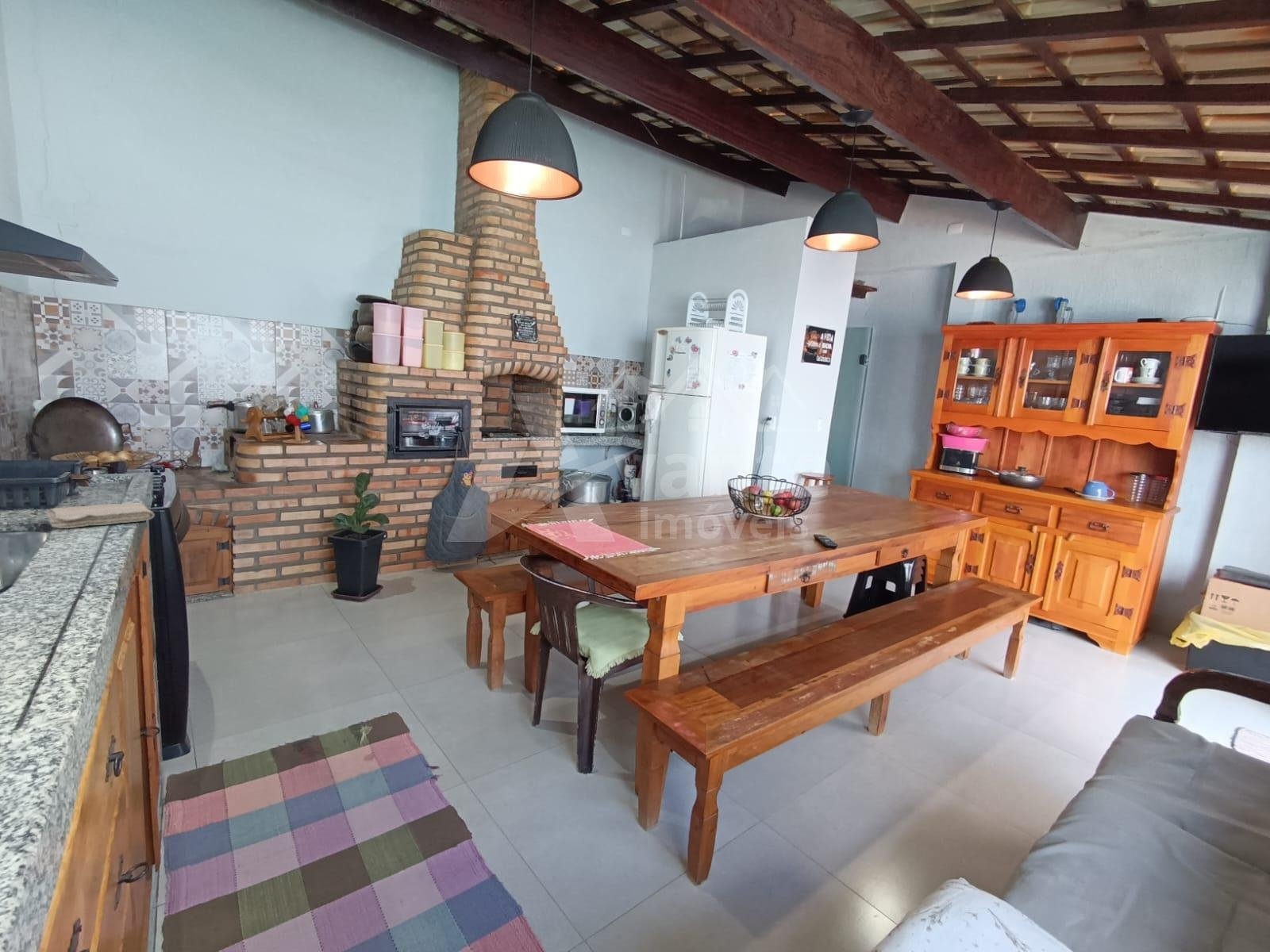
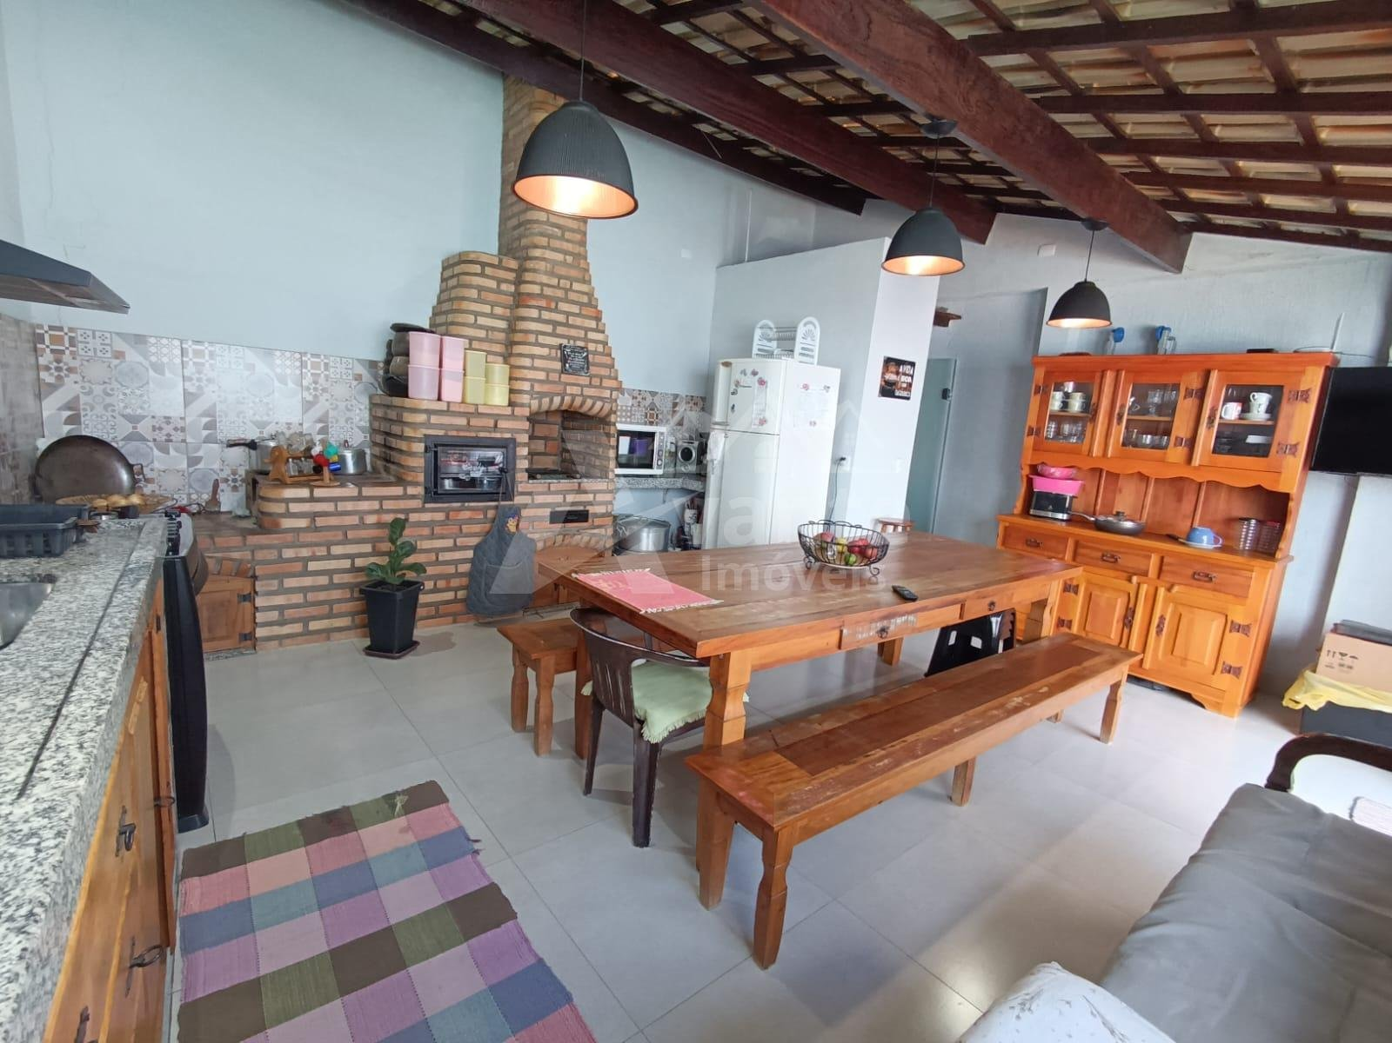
- washcloth [44,502,156,529]
